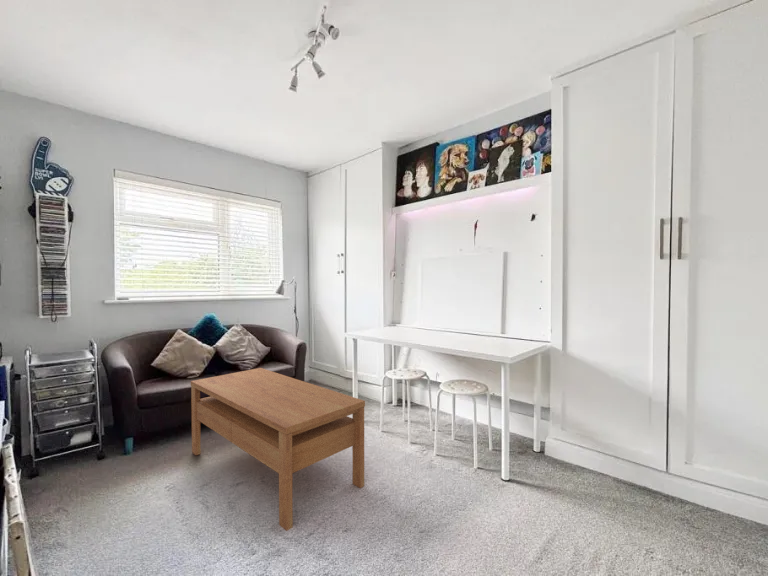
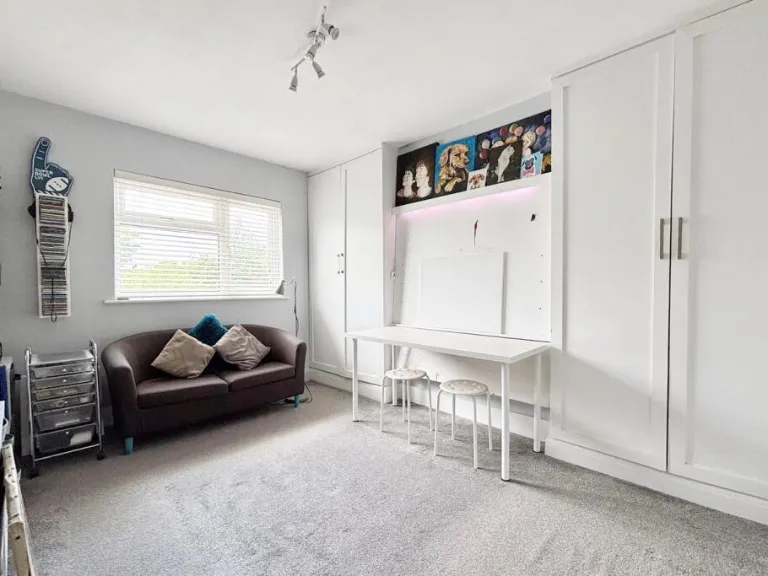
- coffee table [190,367,366,532]
